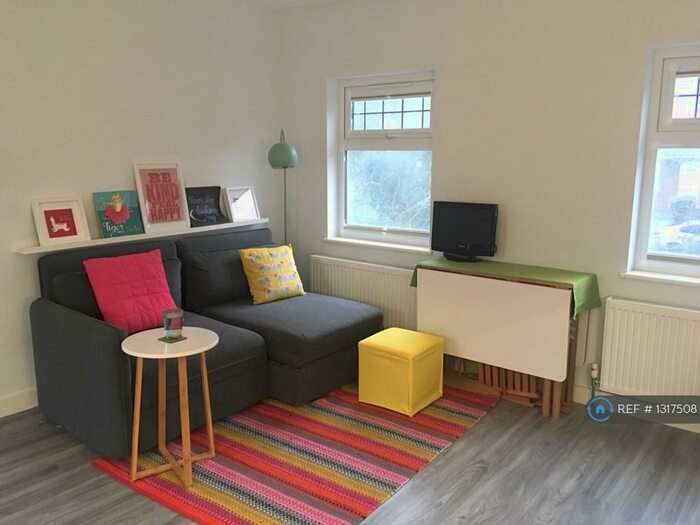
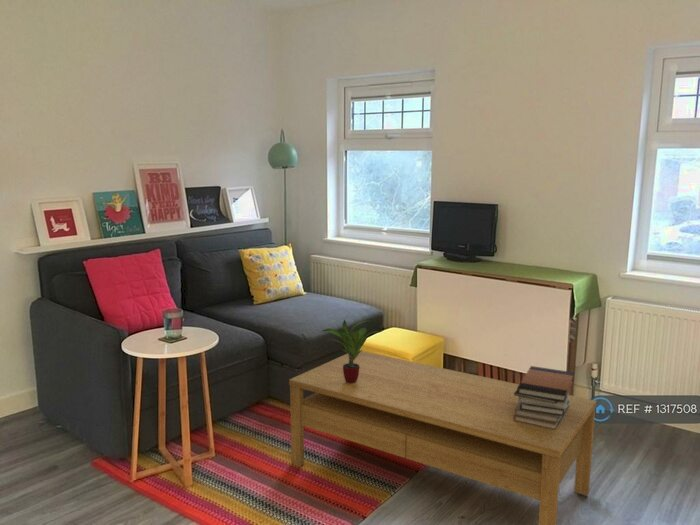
+ coffee table [288,350,597,525]
+ potted plant [322,319,383,383]
+ book stack [513,365,575,430]
